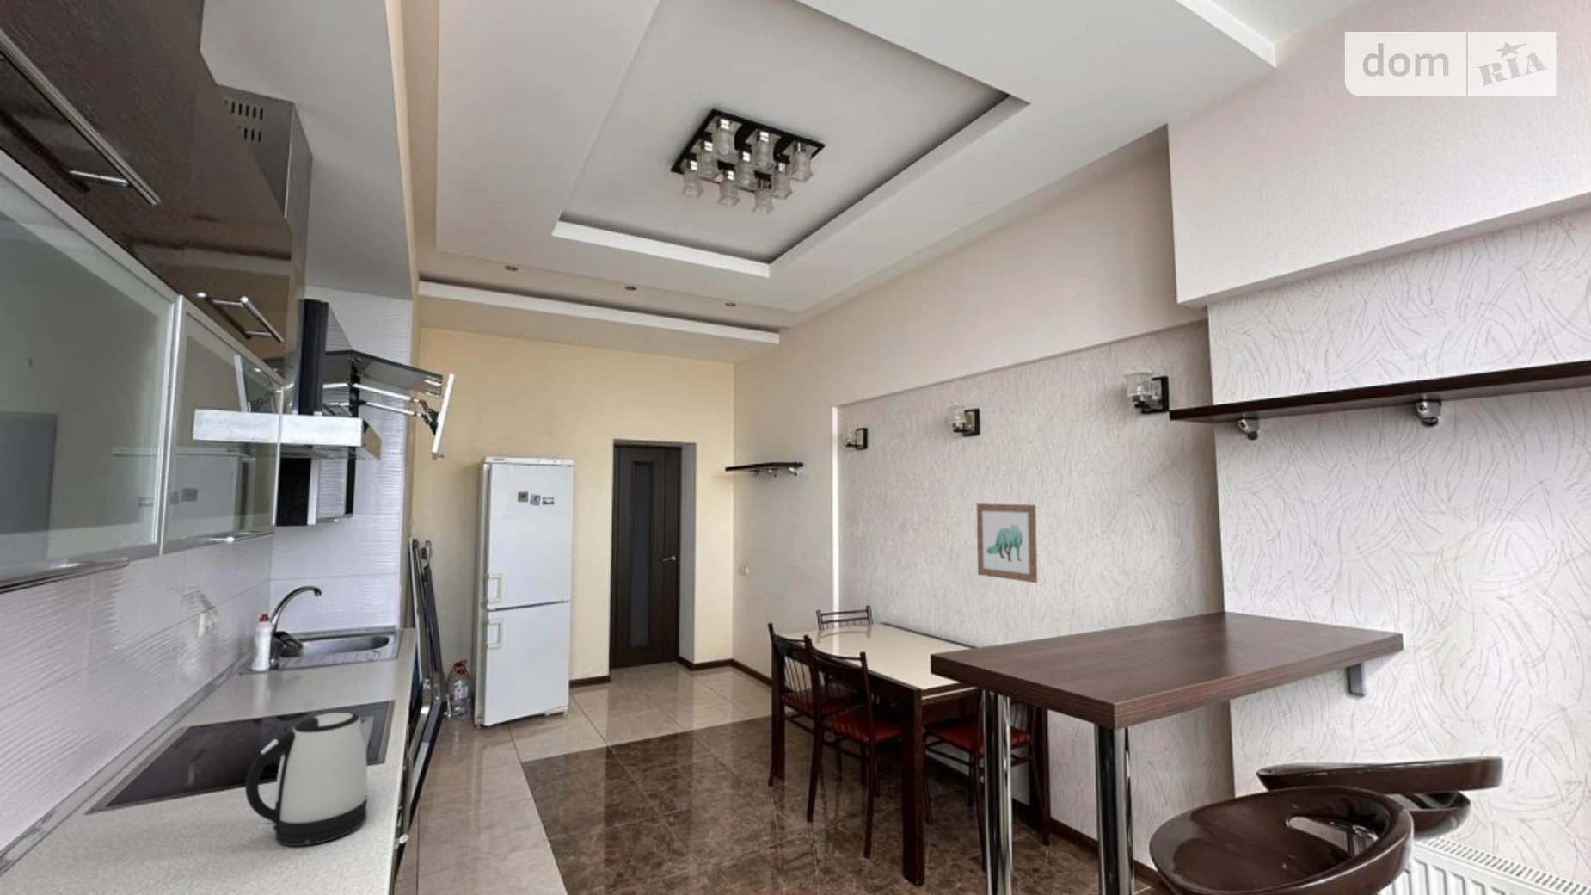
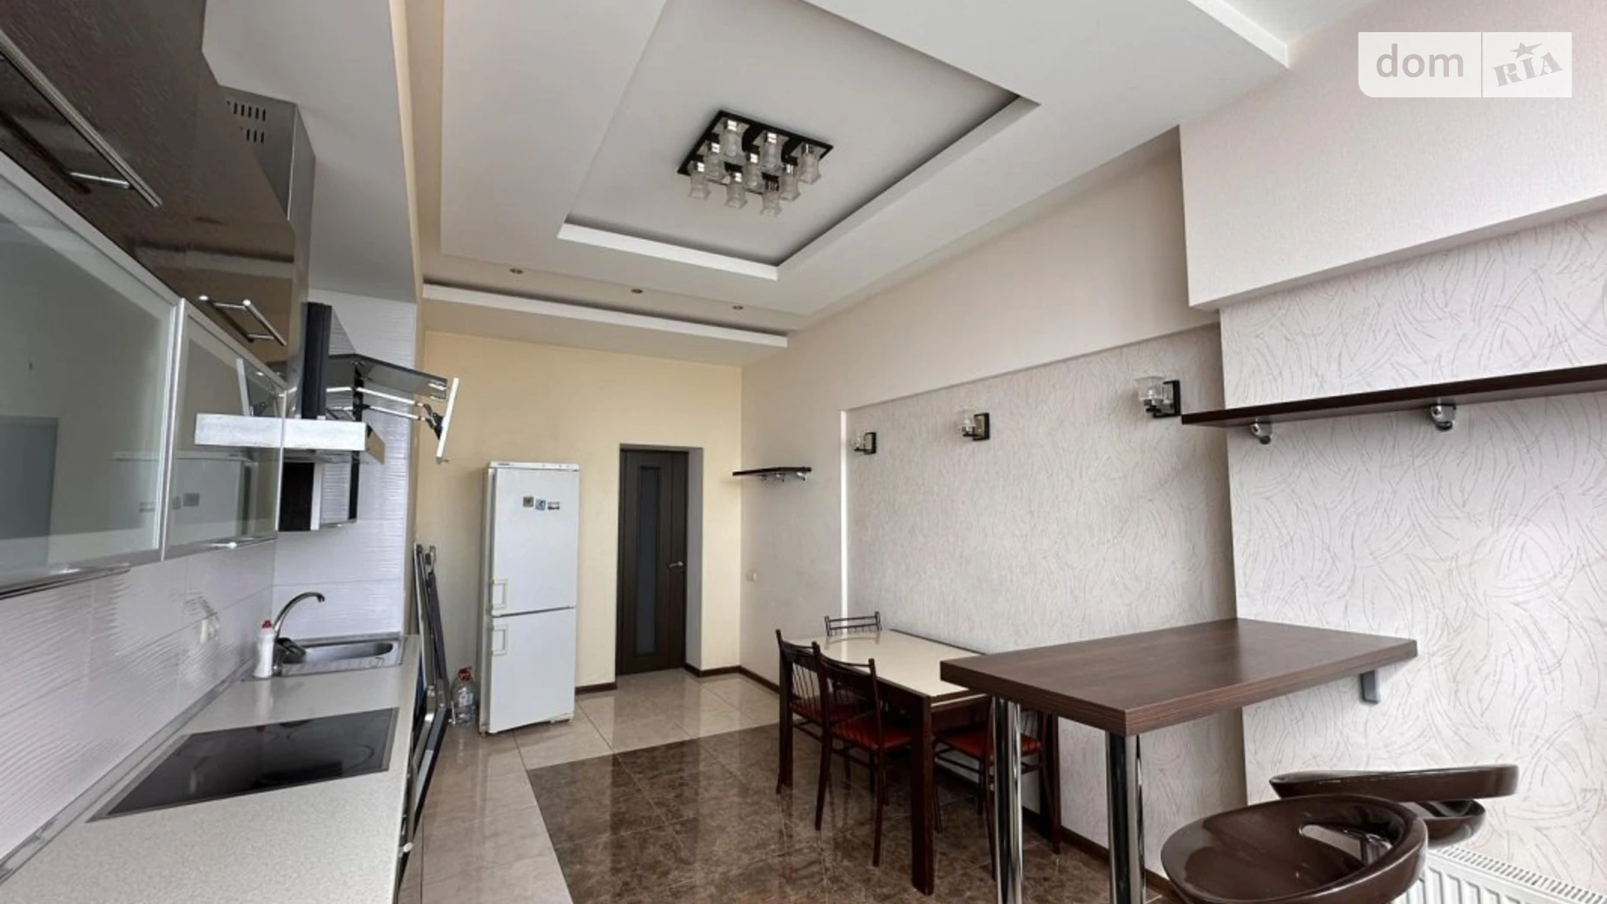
- wall art [976,503,1038,584]
- kettle [245,711,375,847]
